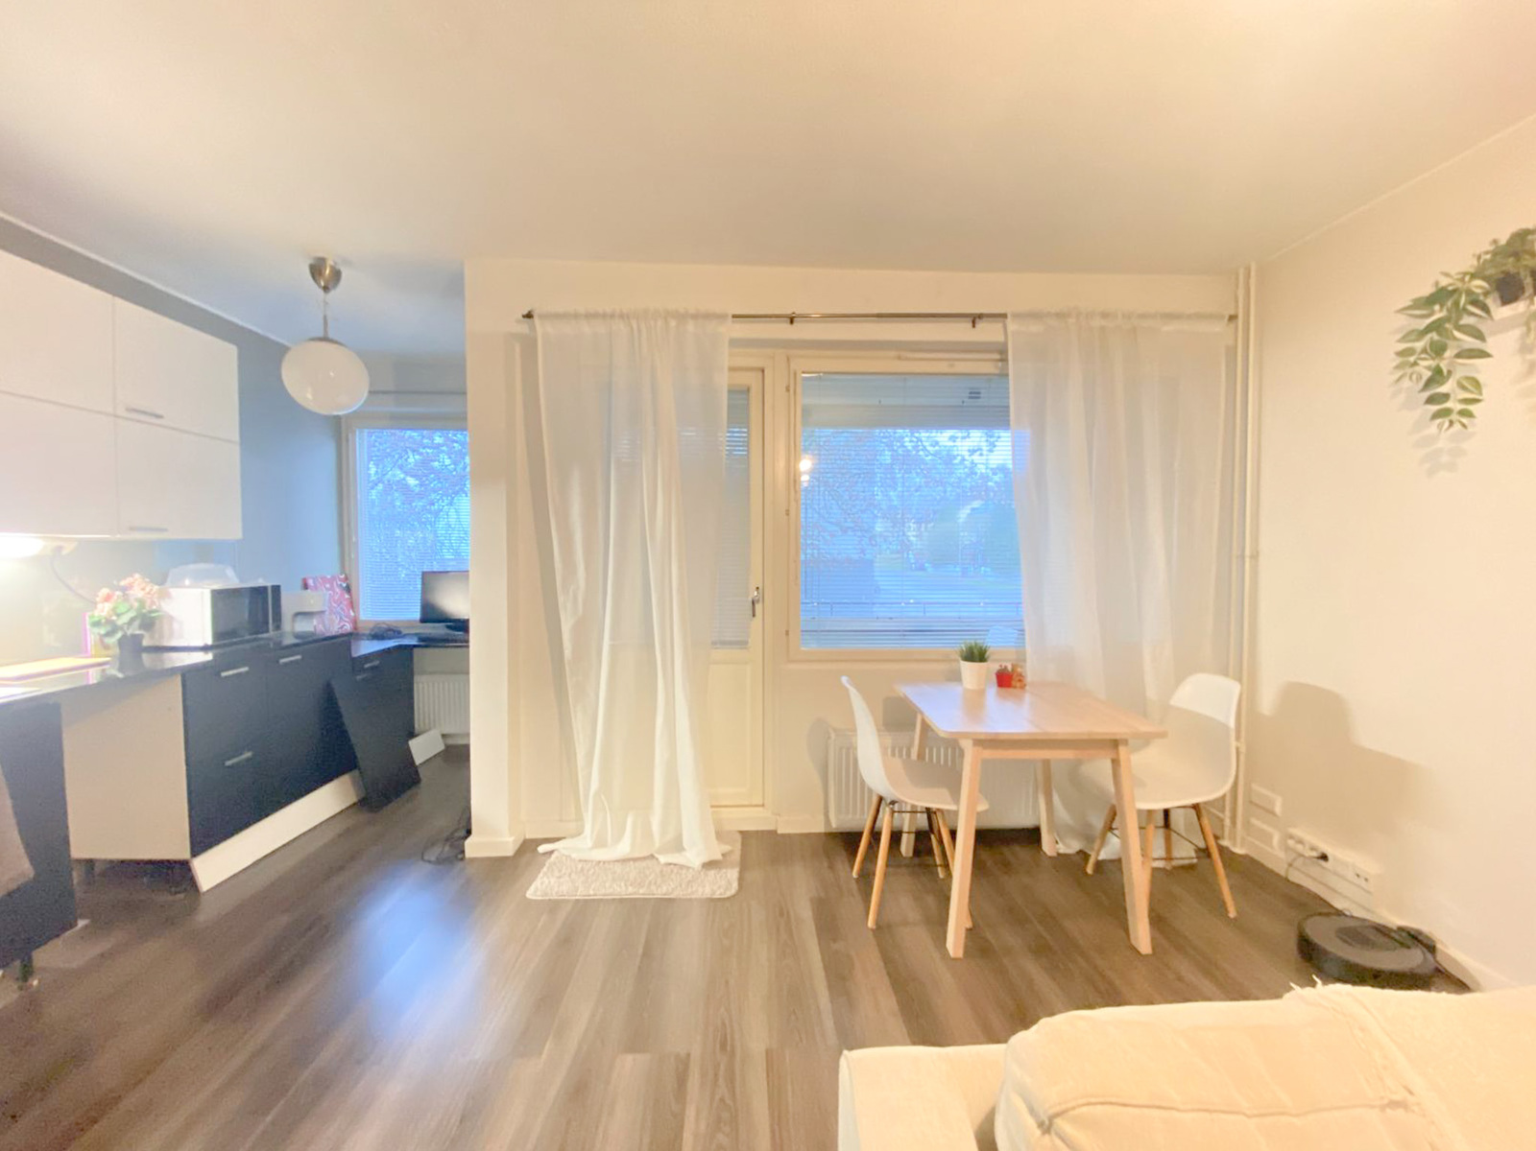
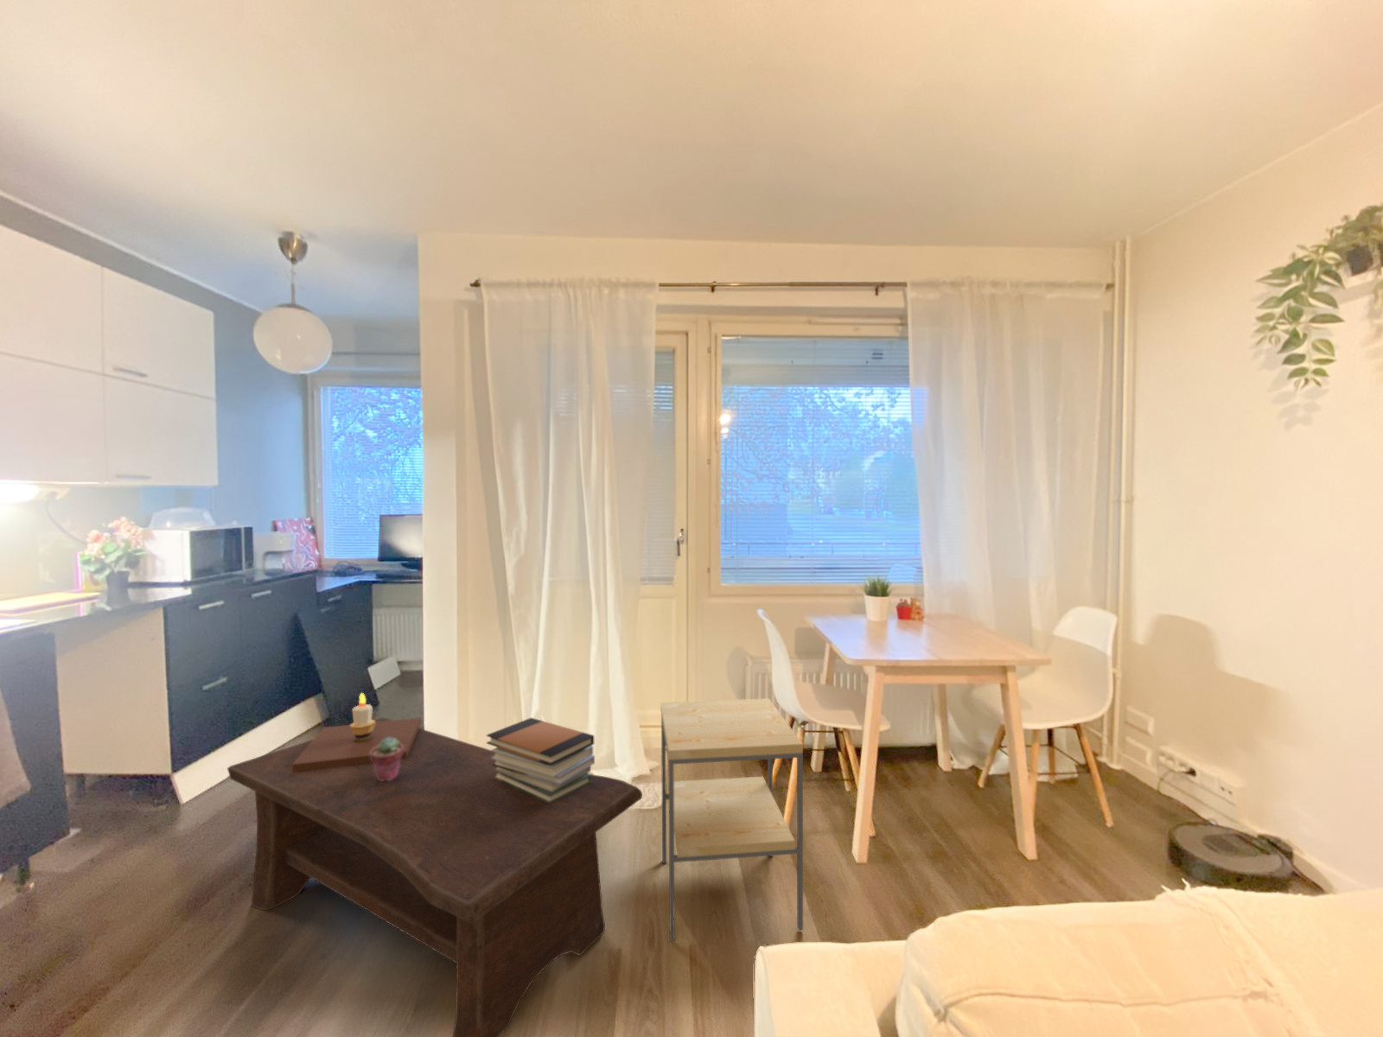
+ side table [660,697,804,942]
+ coffee table [227,717,644,1037]
+ potted succulent [370,737,404,781]
+ book stack [486,717,596,804]
+ candle [292,692,421,771]
